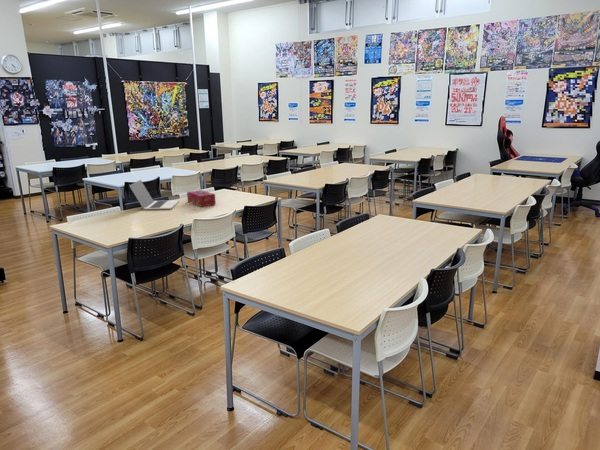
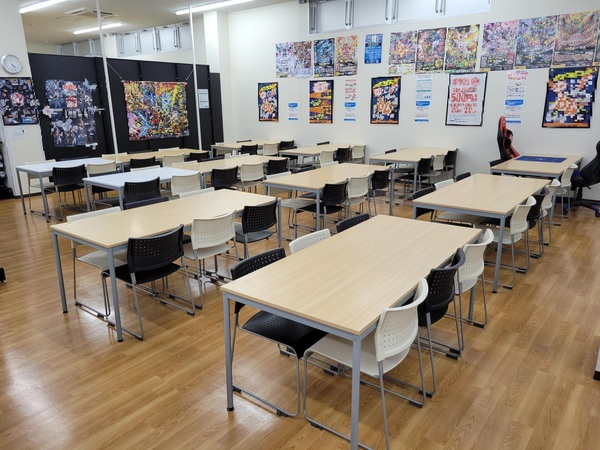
- tissue box [186,189,217,208]
- laptop [128,179,180,210]
